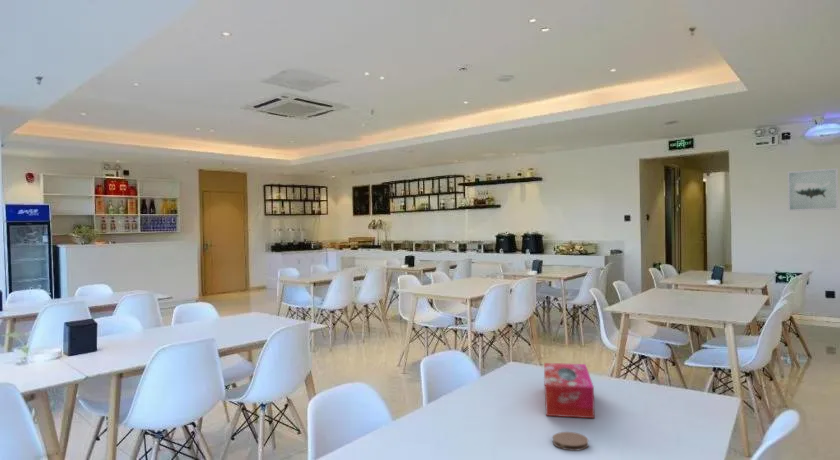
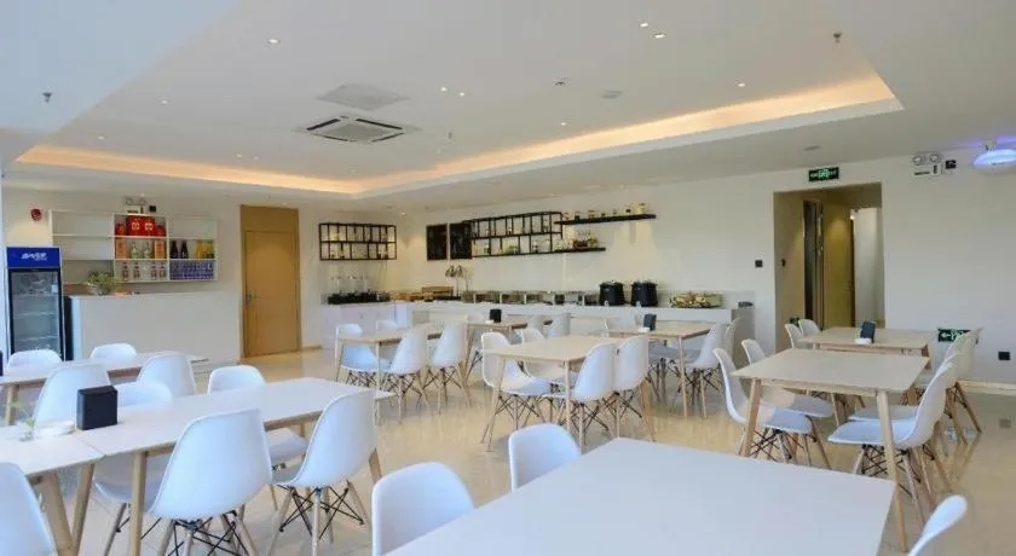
- wall art [786,167,839,212]
- coaster [551,431,590,452]
- tissue box [543,362,595,419]
